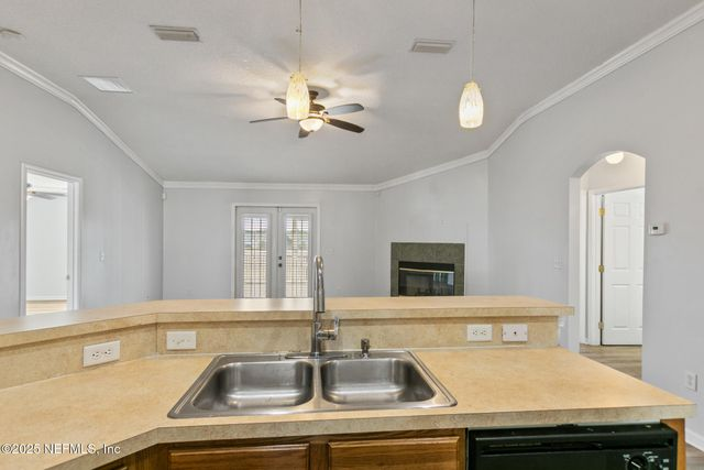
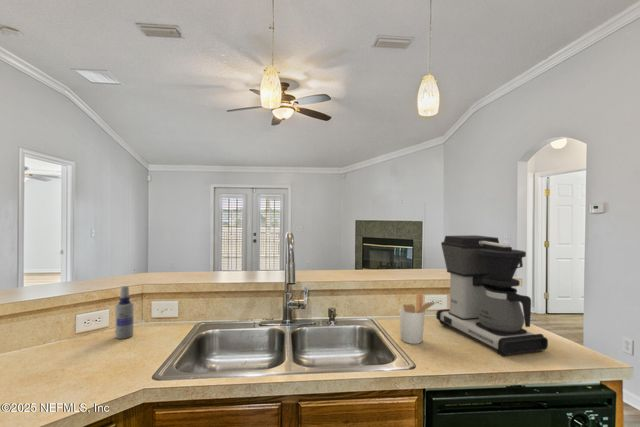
+ spray bottle [114,285,134,340]
+ utensil holder [399,292,439,345]
+ coffee maker [435,234,549,357]
